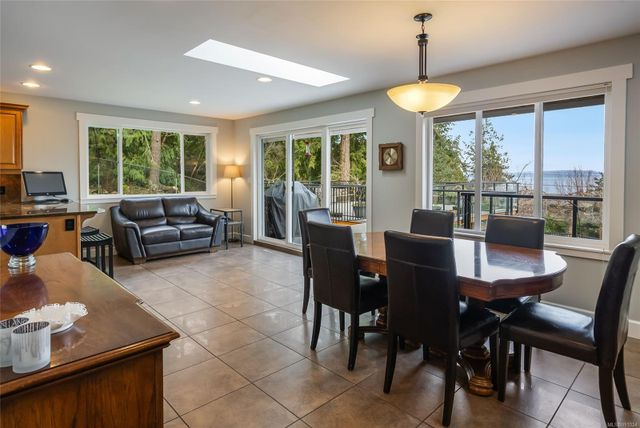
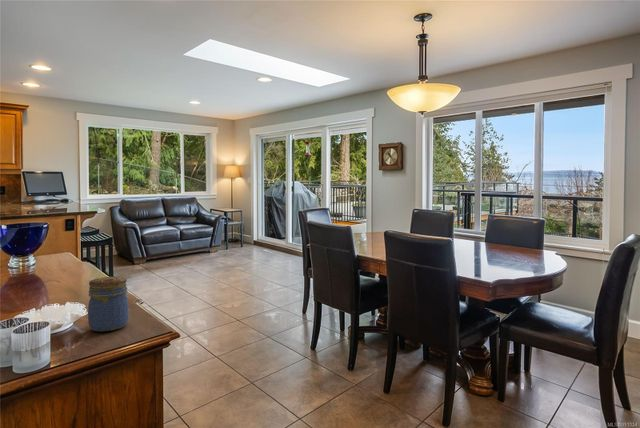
+ jar [87,275,130,332]
